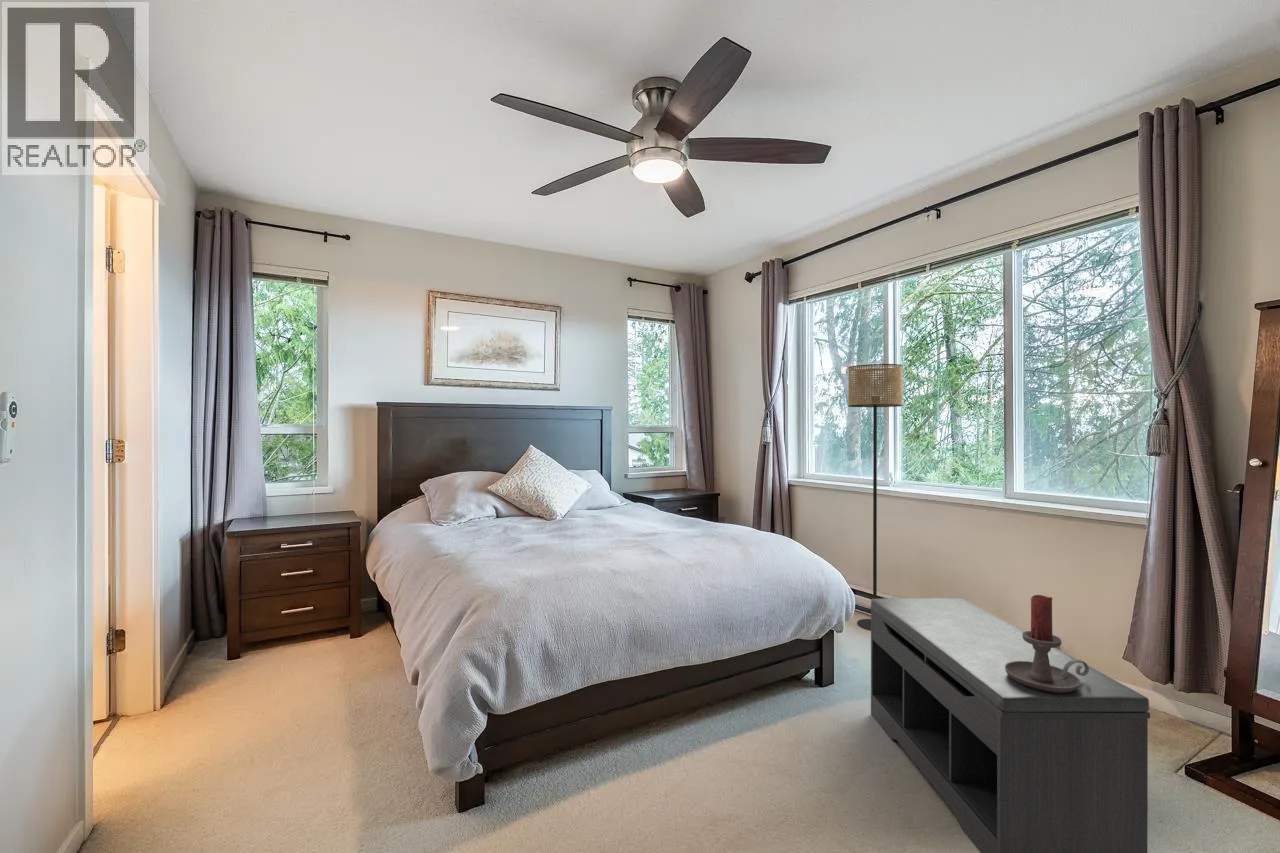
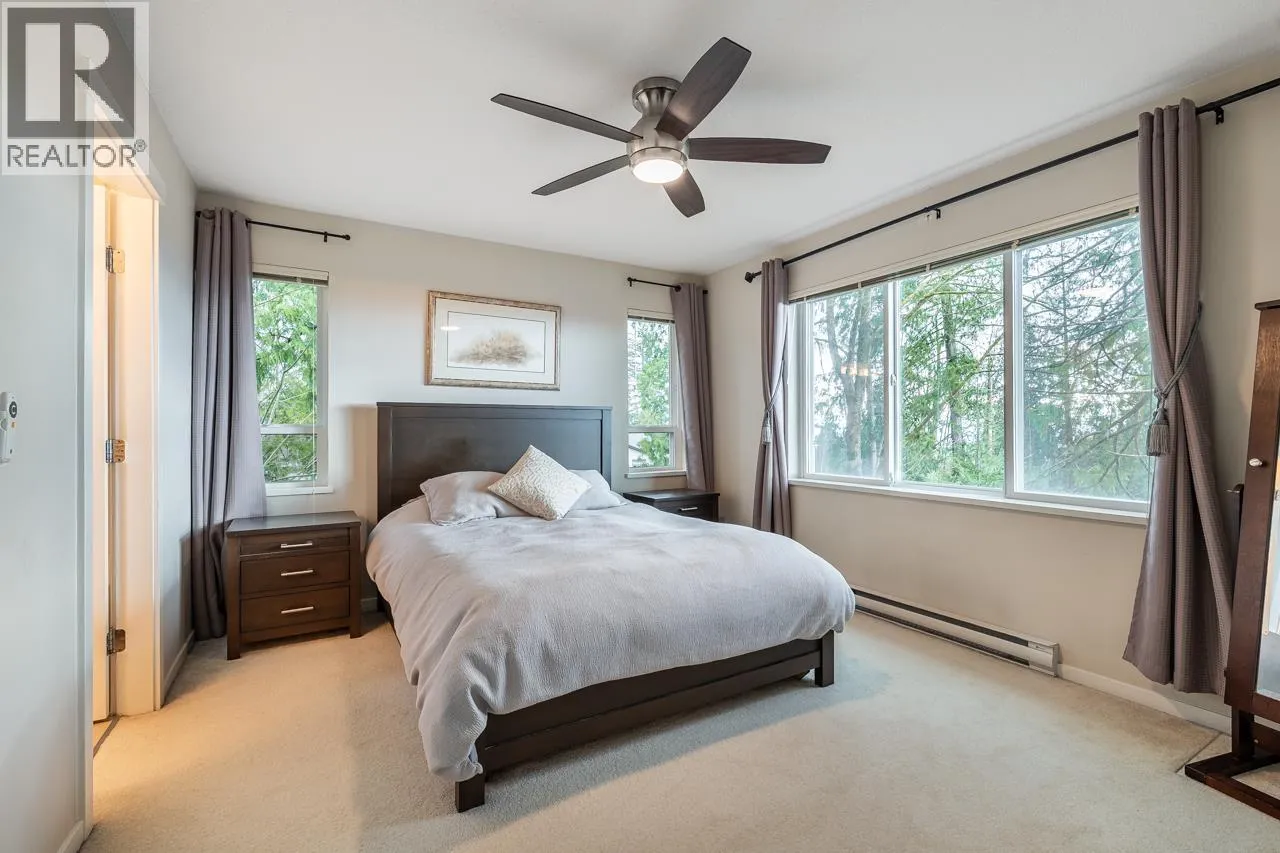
- candle holder [1005,594,1089,693]
- bench [869,597,1151,853]
- floor lamp [847,363,904,631]
